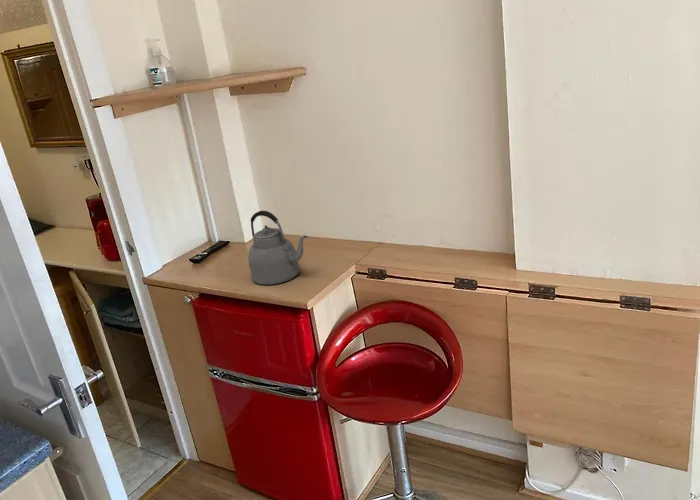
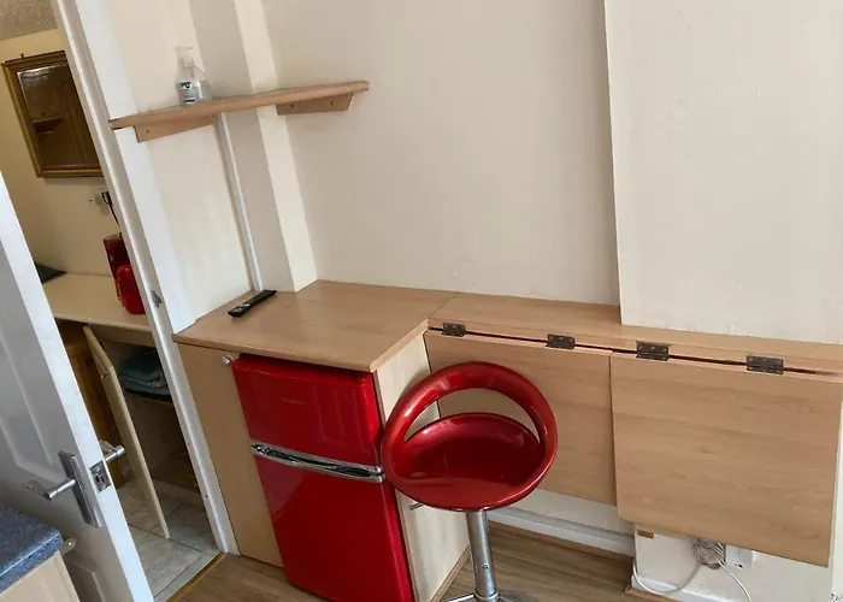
- kettle [247,210,309,286]
